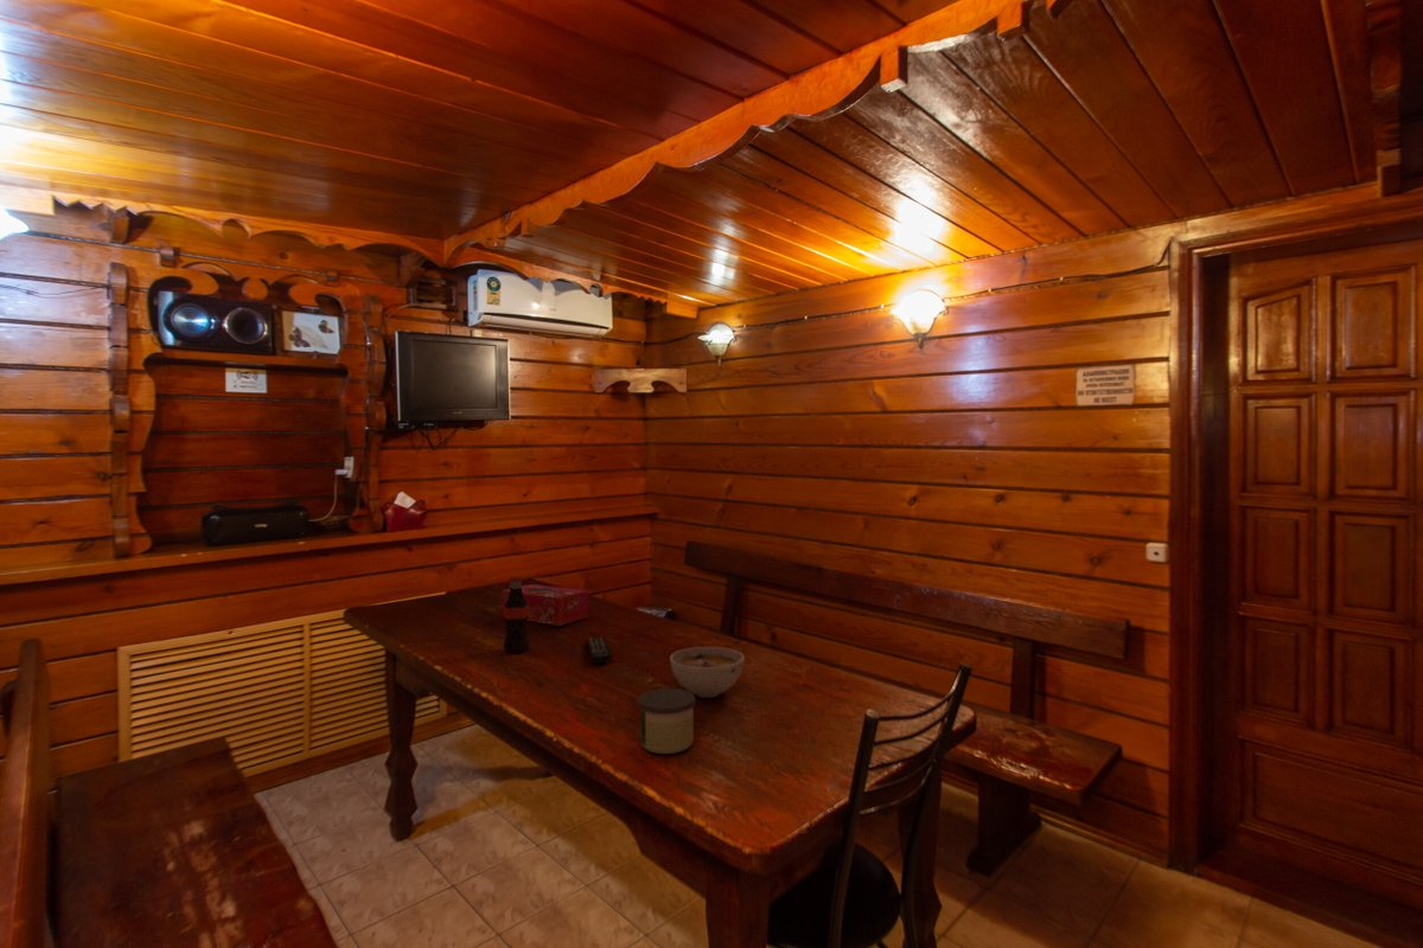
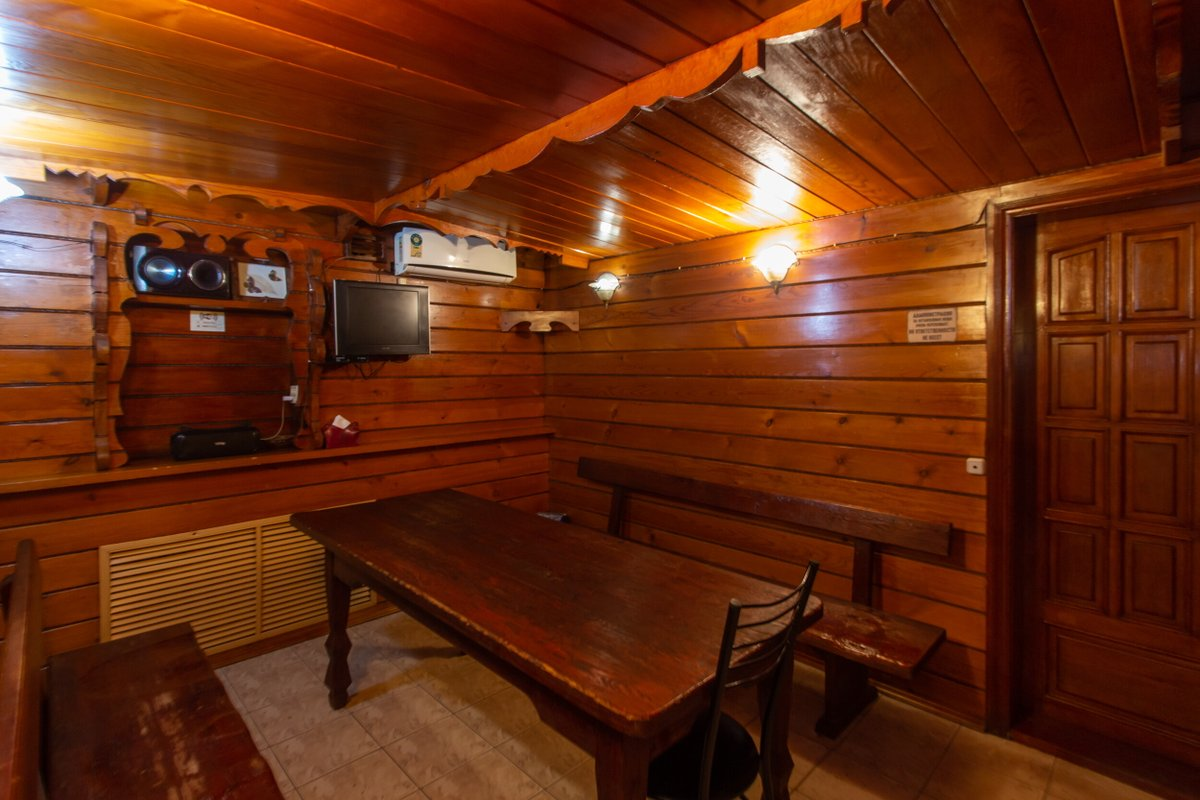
- bottle [502,575,530,654]
- candle [637,687,696,755]
- remote control [586,636,612,664]
- bowl [669,646,746,699]
- tissue box [500,583,589,627]
